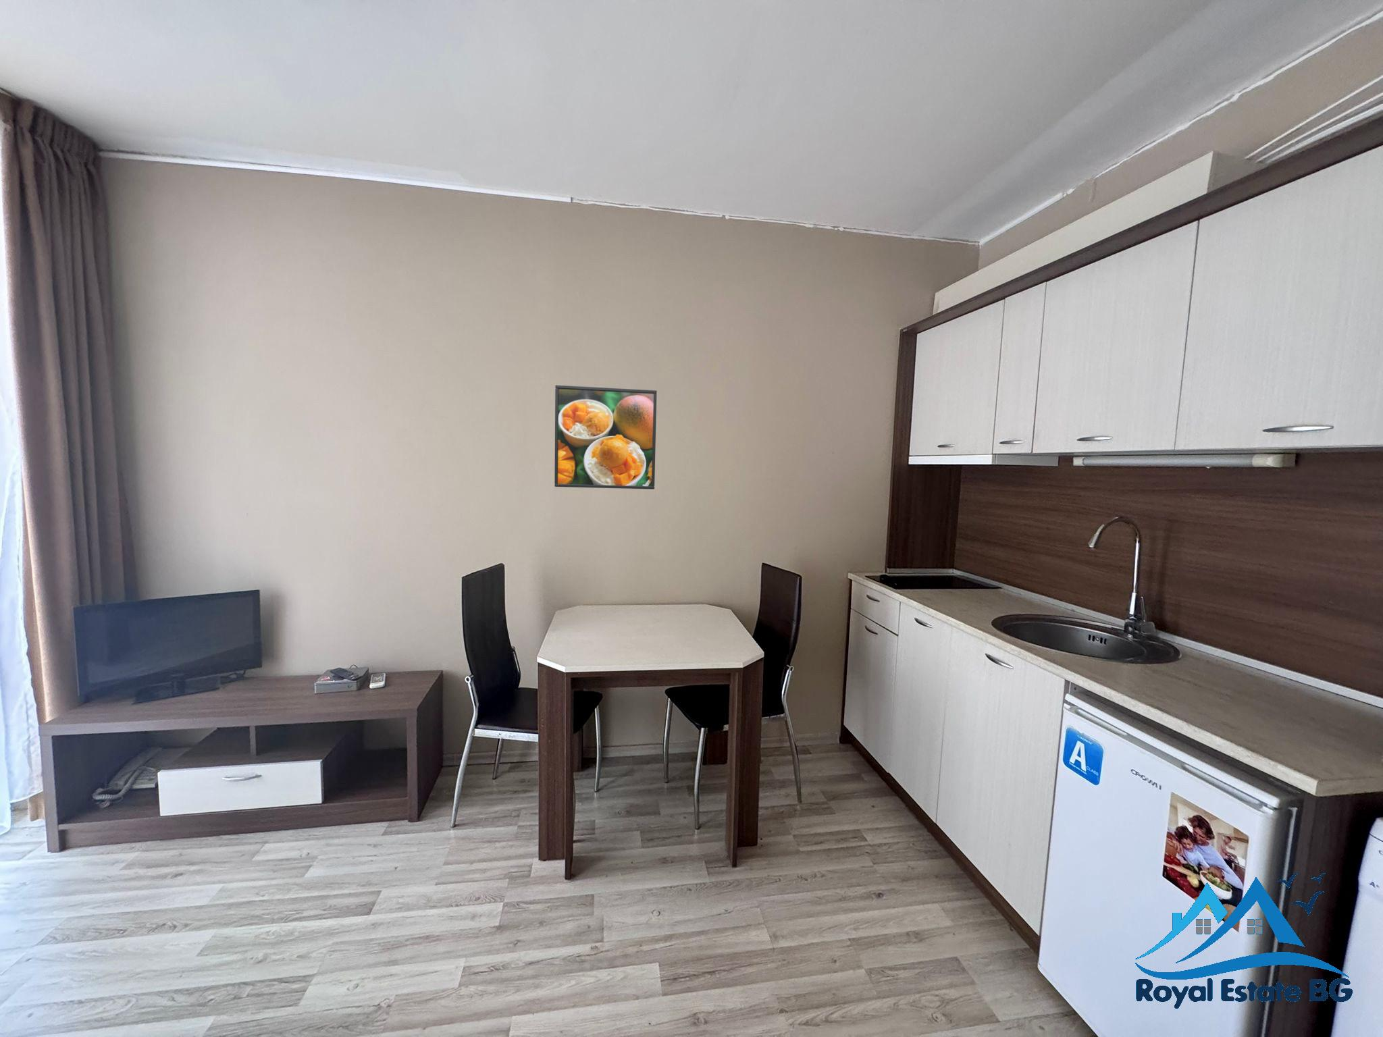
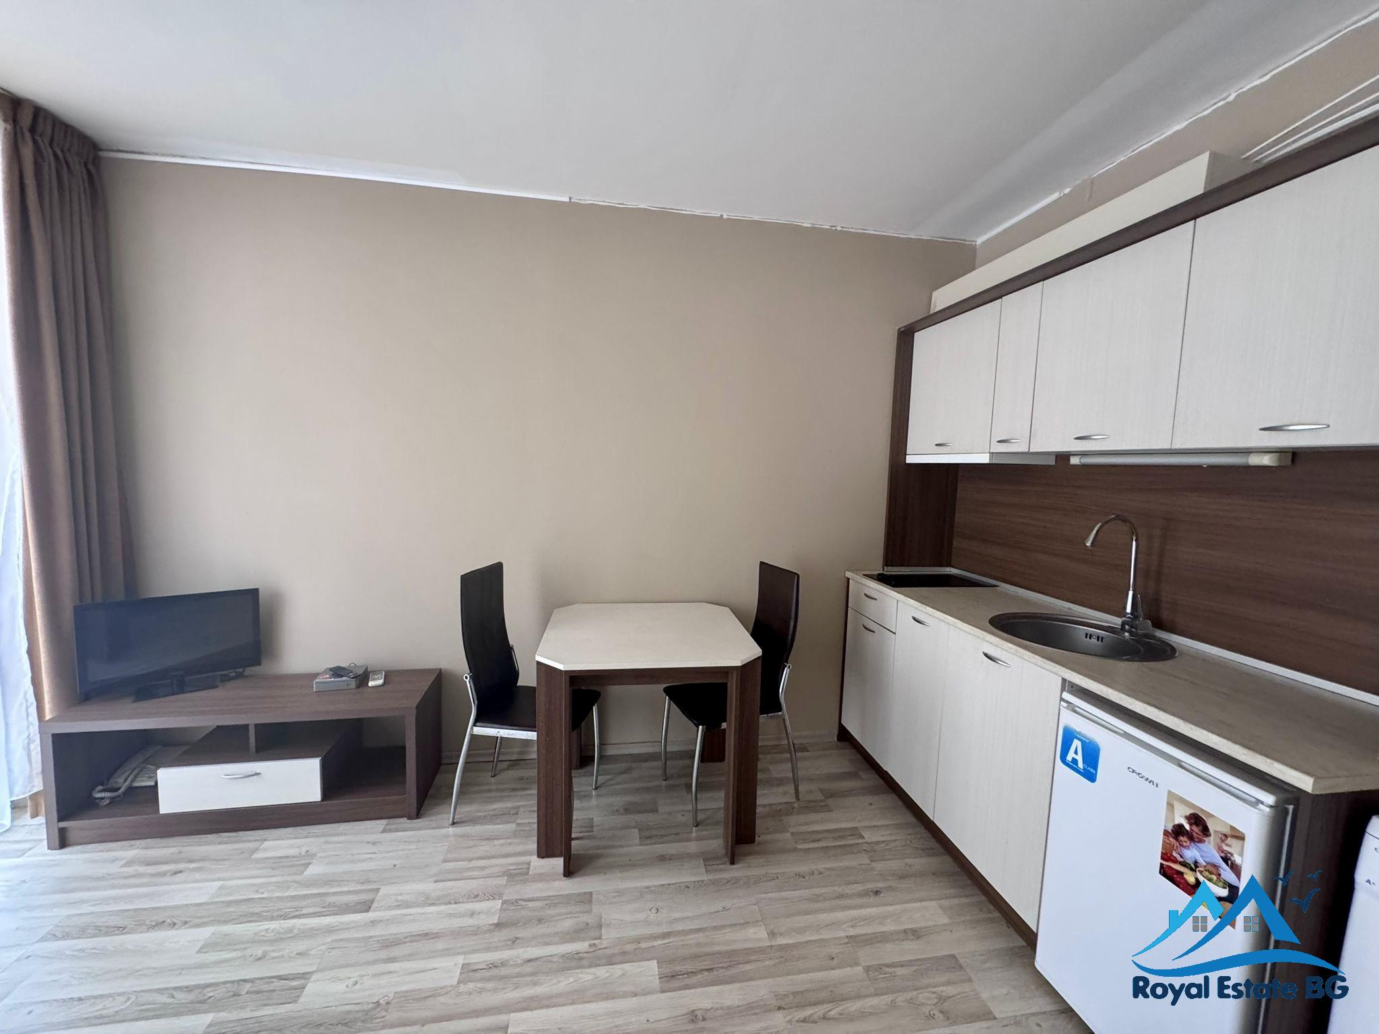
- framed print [553,385,658,490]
